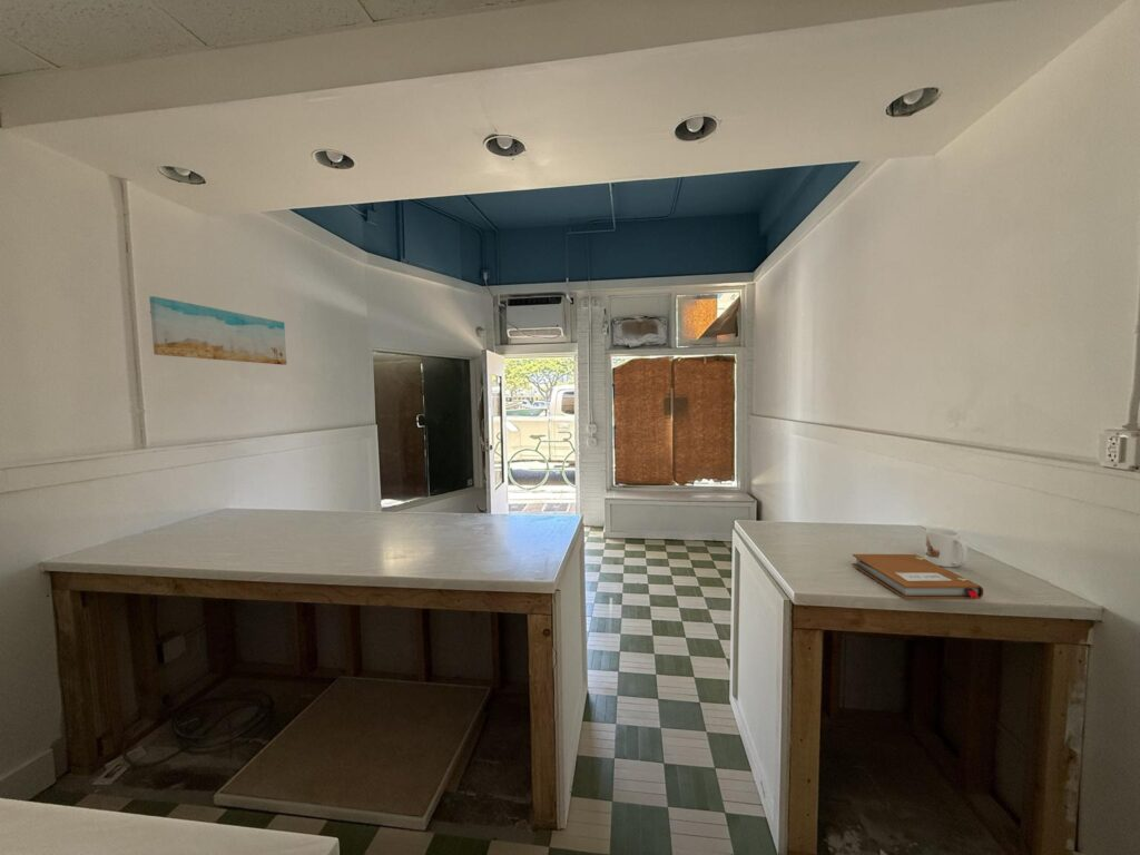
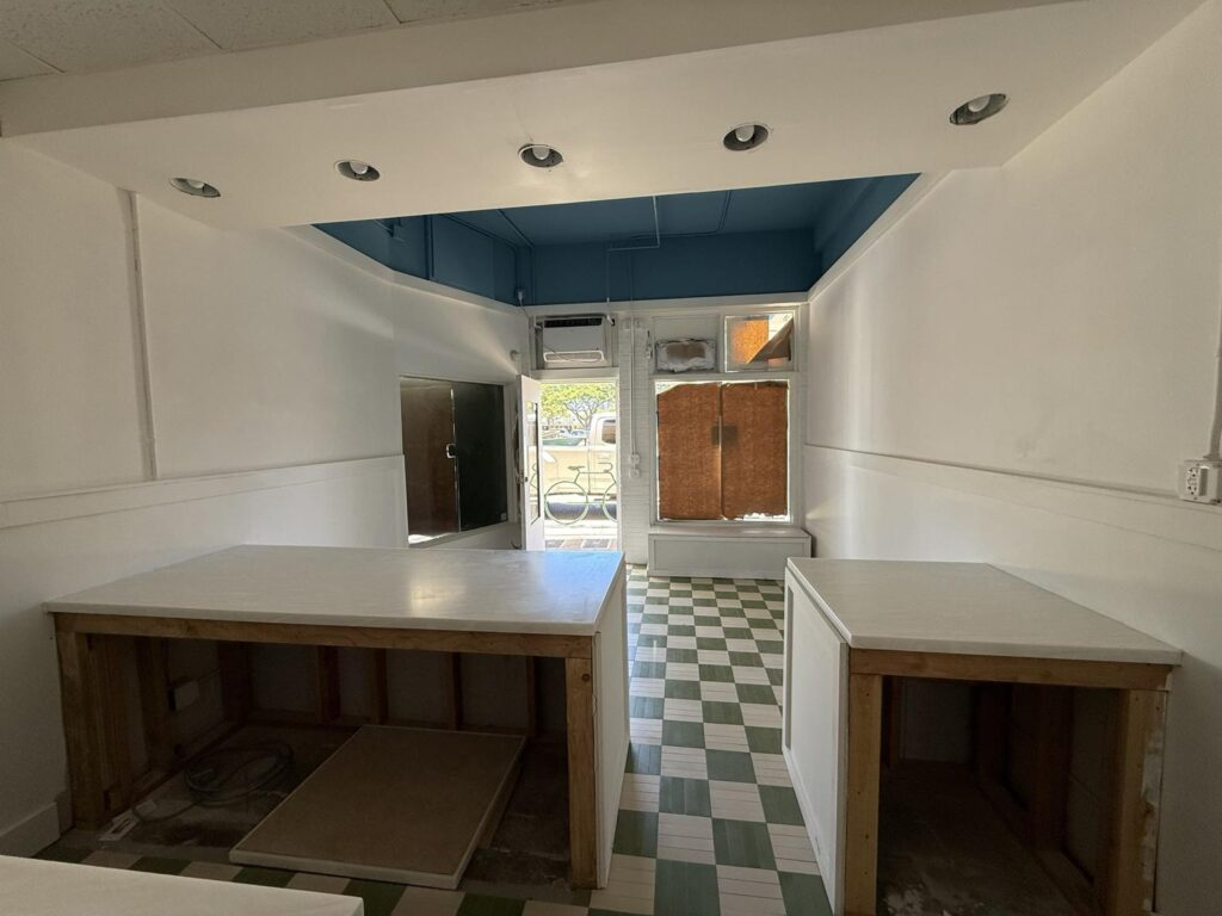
- wall art [148,295,287,366]
- mug [924,527,969,568]
- notebook [851,553,984,600]
